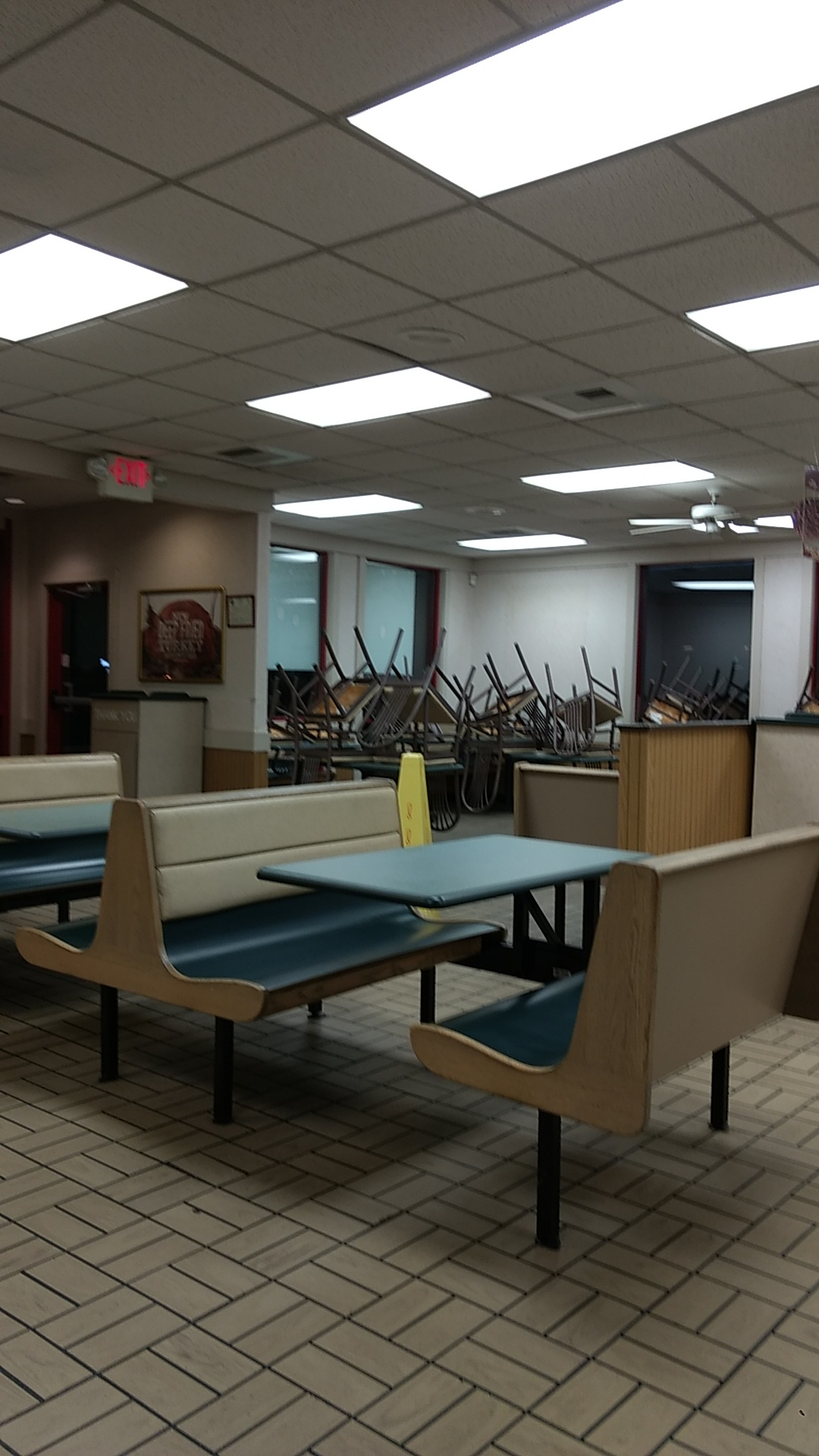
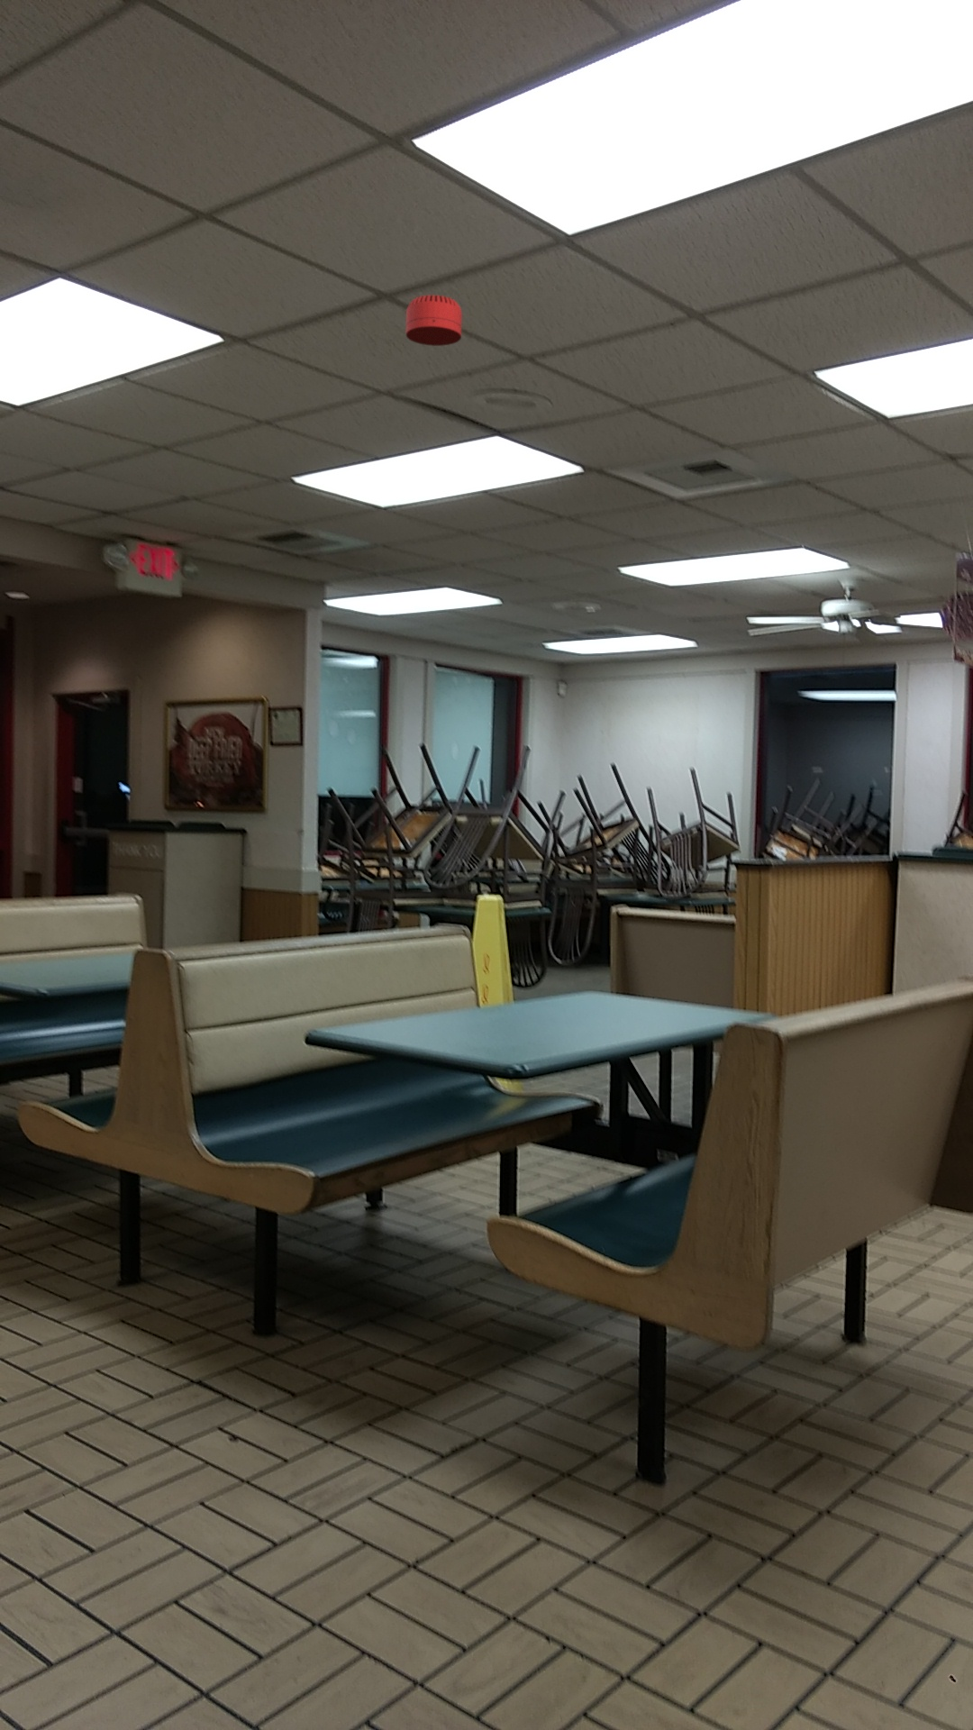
+ smoke detector [405,295,463,347]
